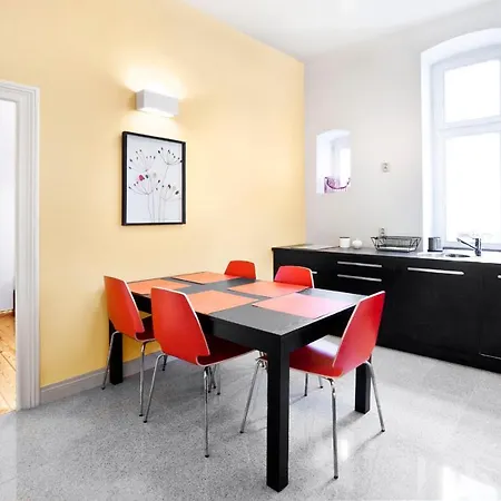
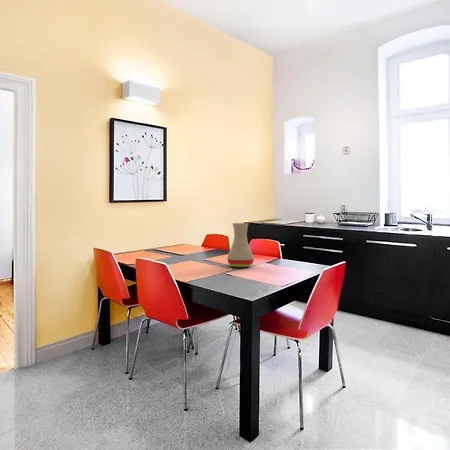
+ vase [226,222,255,268]
